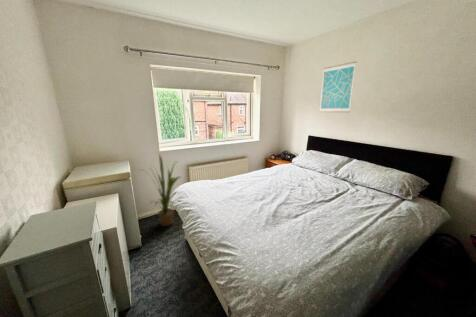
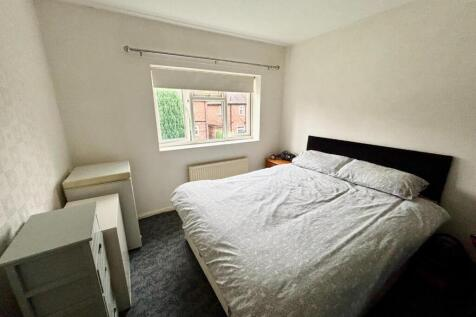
- house plant [138,152,182,227]
- wall art [318,60,358,113]
